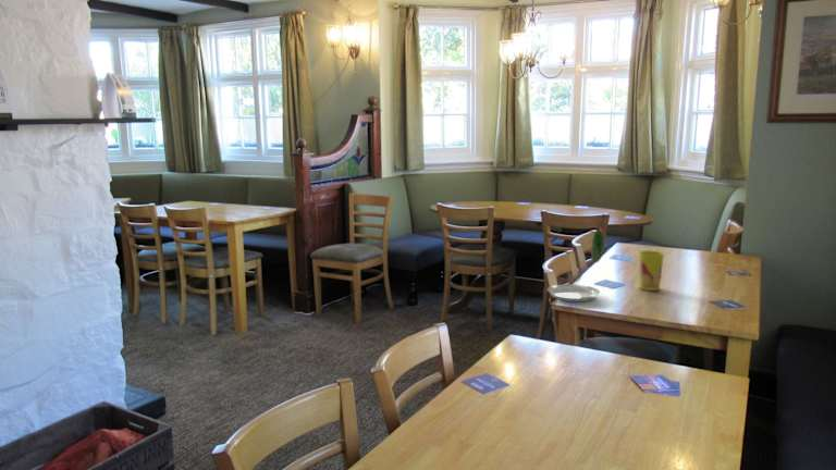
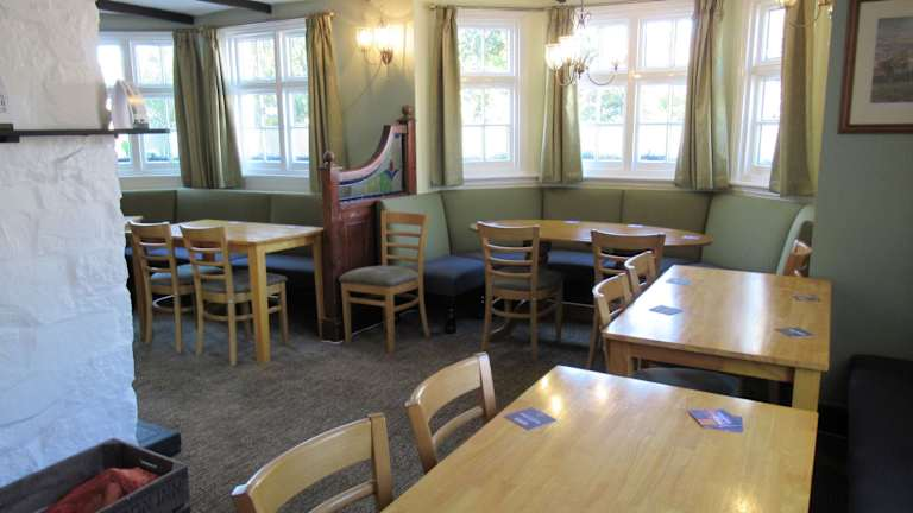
- cup [638,249,665,292]
- plate [546,230,604,302]
